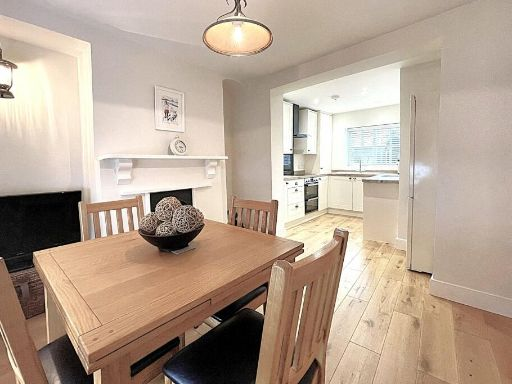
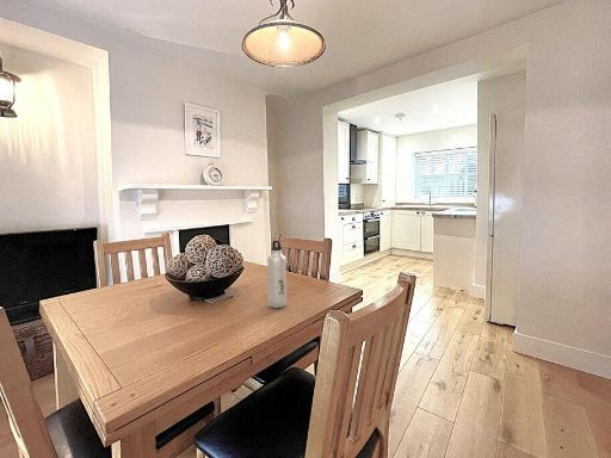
+ water bottle [266,240,288,309]
